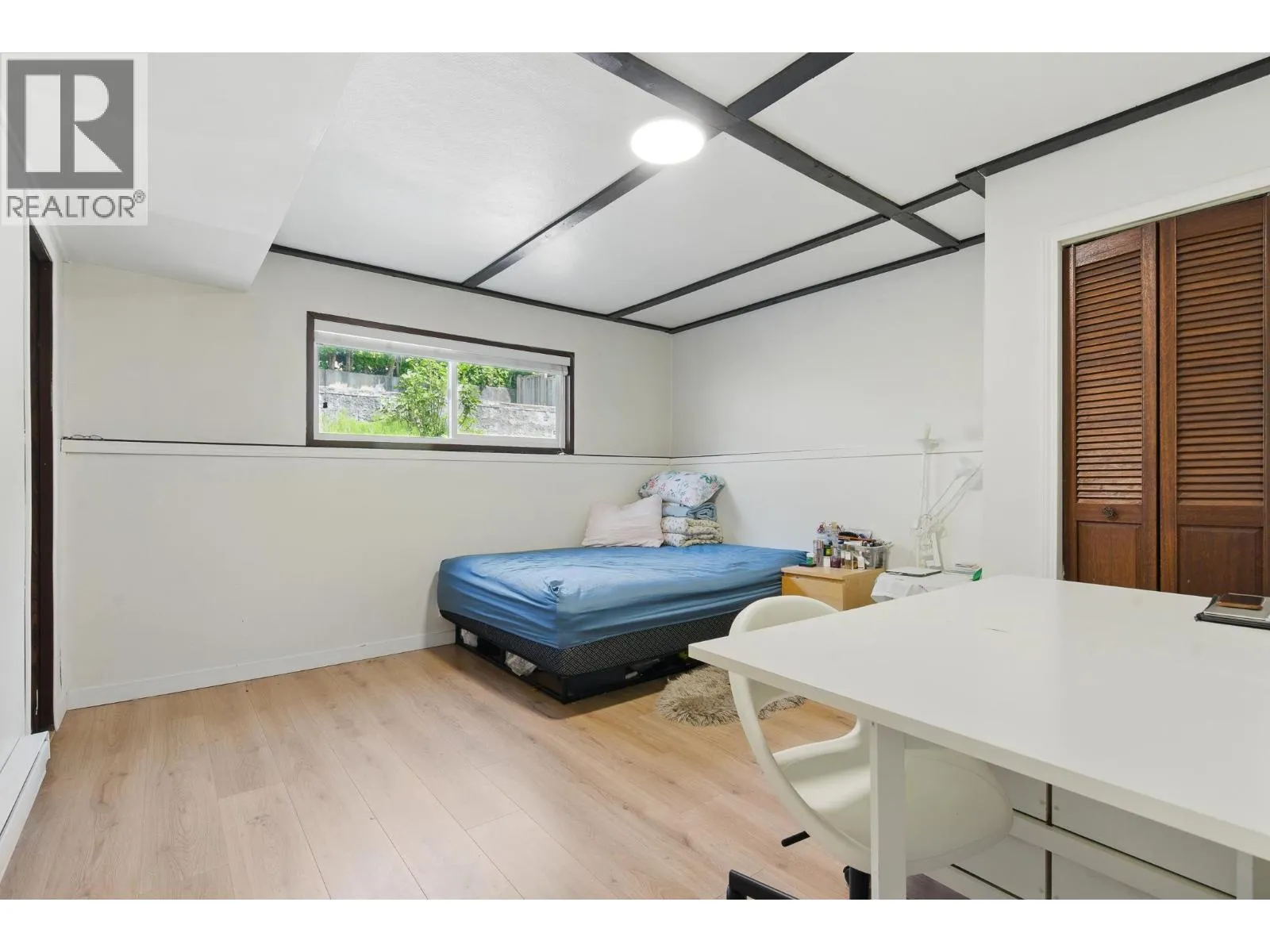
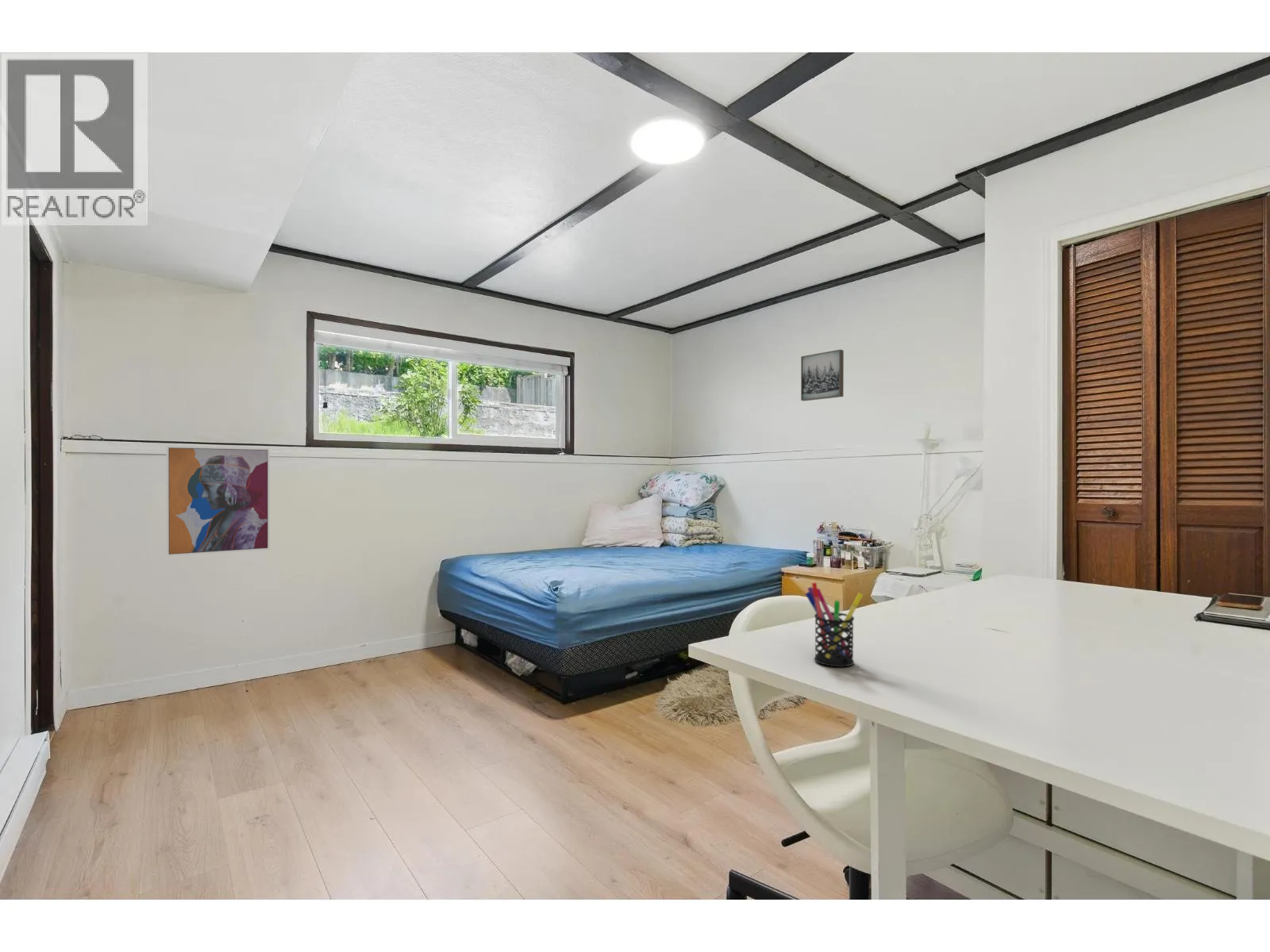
+ wall art [800,349,845,401]
+ wall art [166,445,271,557]
+ pen holder [805,582,864,668]
